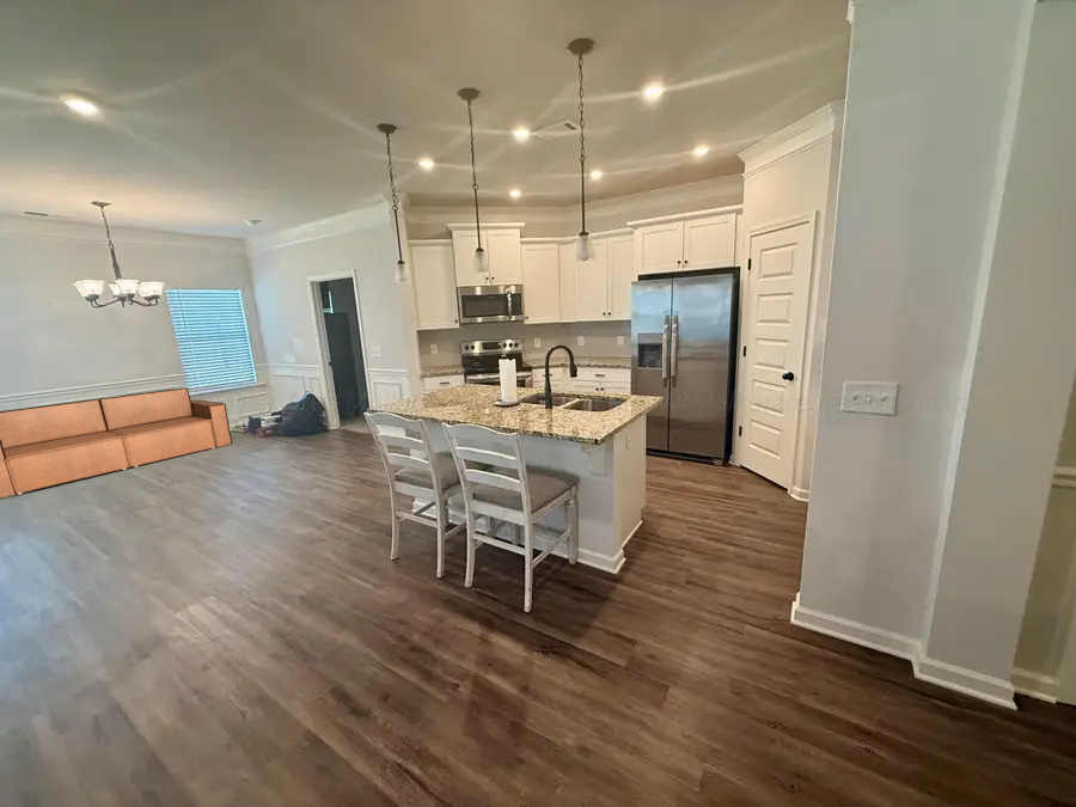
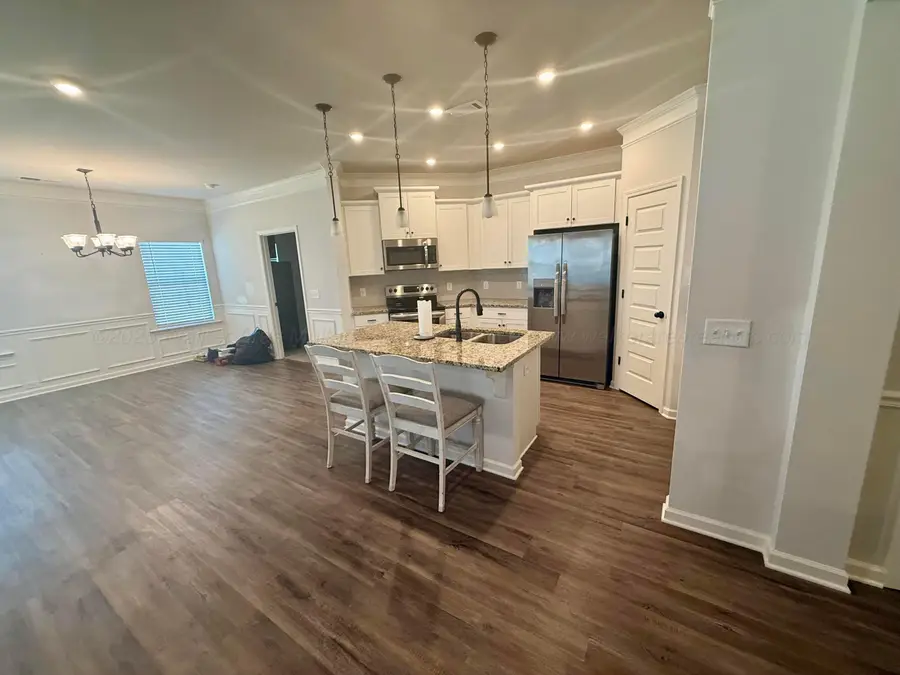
- sofa [0,386,233,500]
